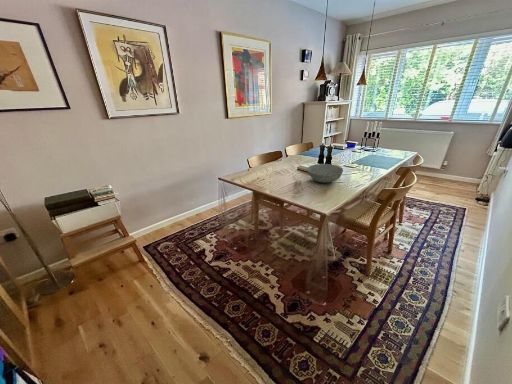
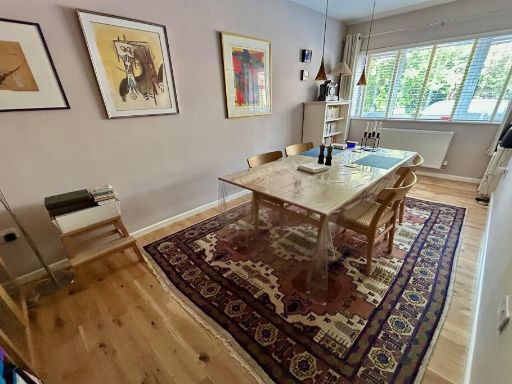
- bowl [306,163,344,184]
